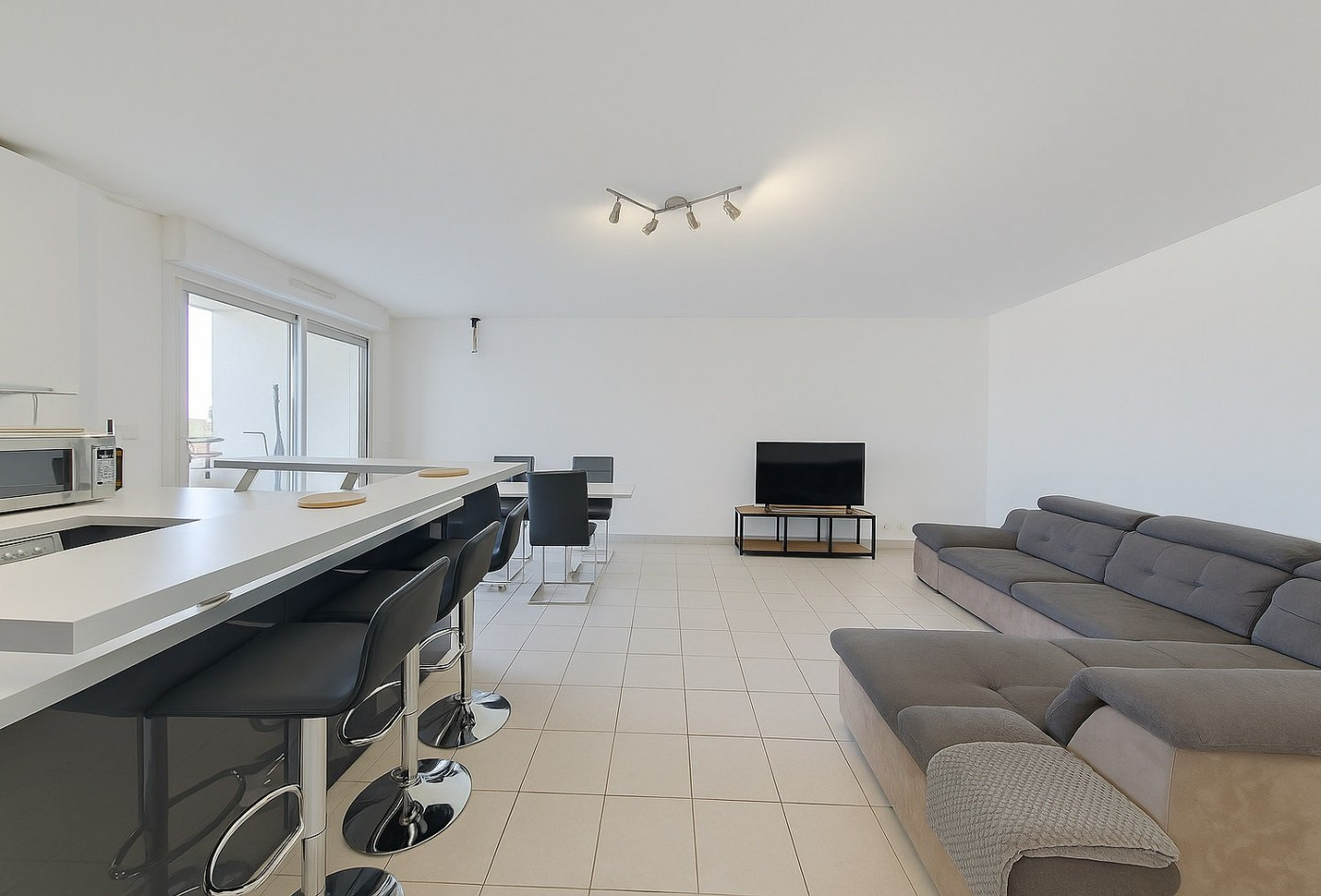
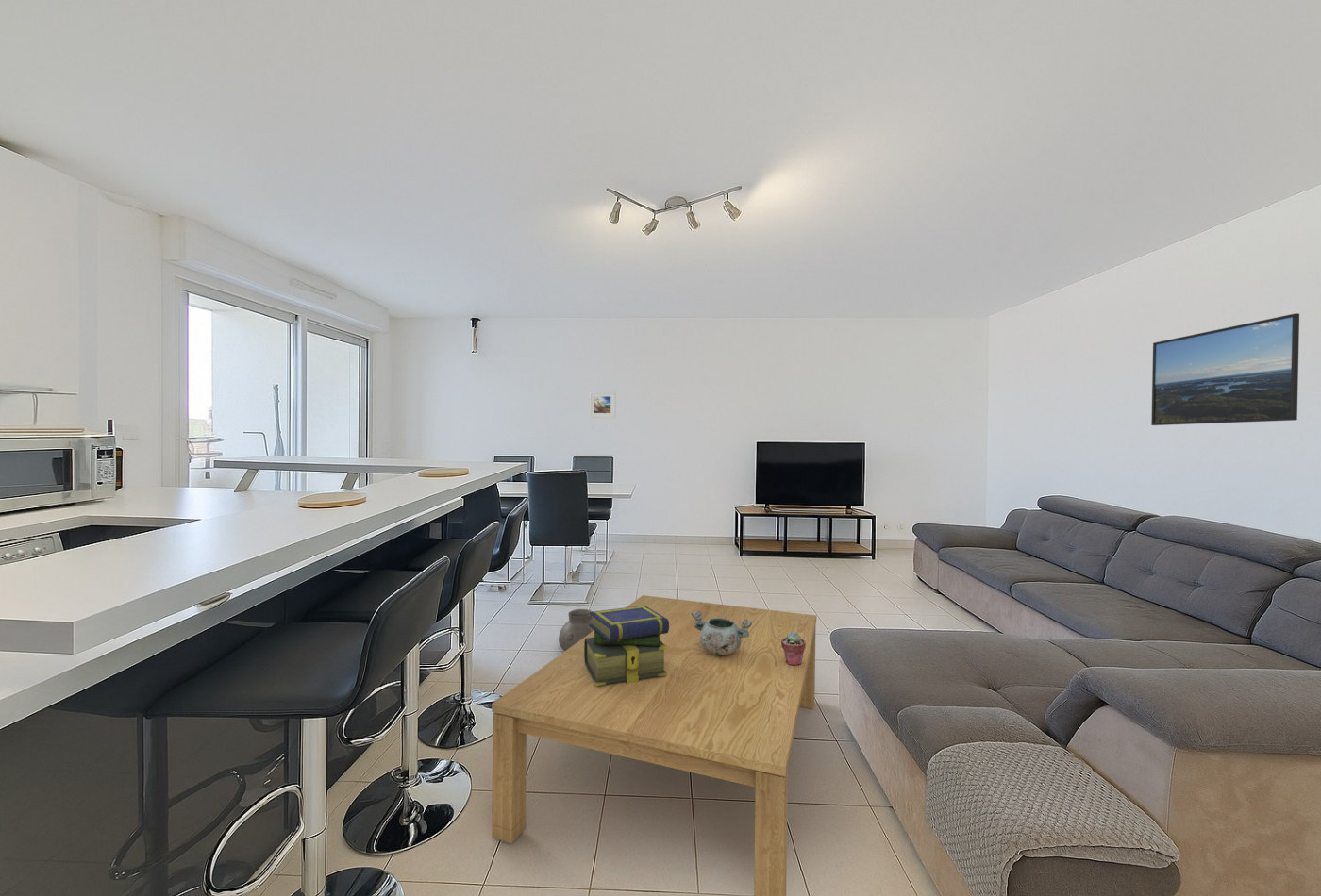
+ potted succulent [781,632,806,666]
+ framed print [1150,312,1300,426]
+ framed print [588,390,617,419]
+ vase [558,608,594,652]
+ stack of books [584,606,669,686]
+ decorative bowl [692,611,752,655]
+ coffee table [491,594,817,896]
